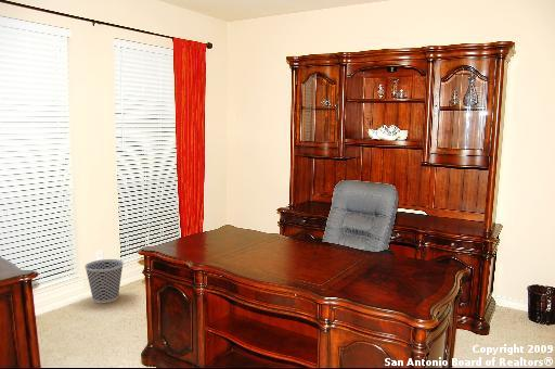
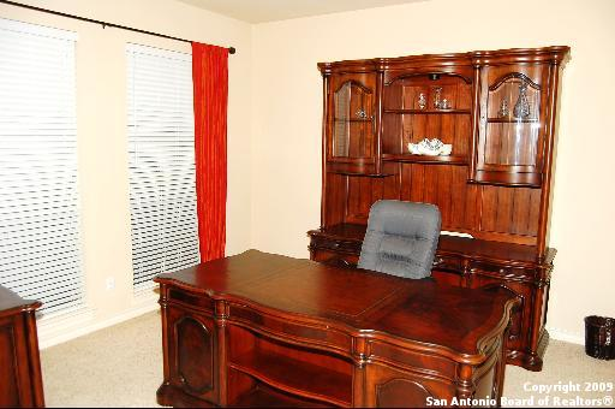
- wastebasket [83,258,125,304]
